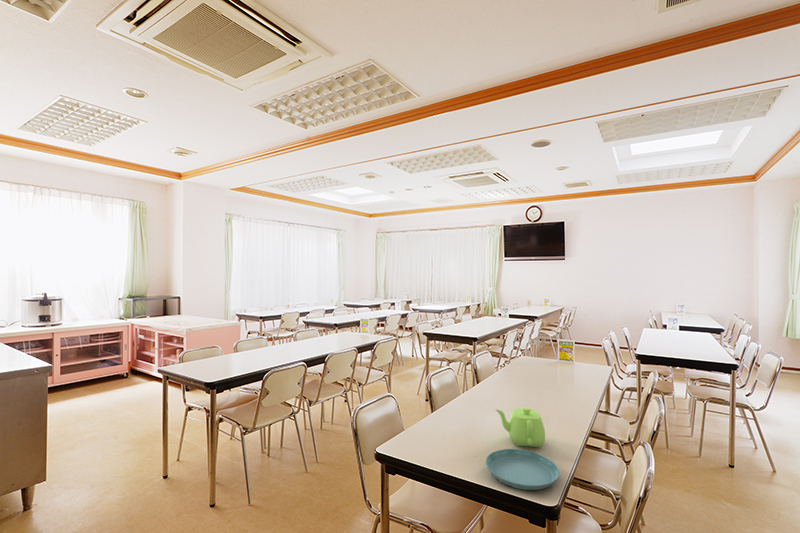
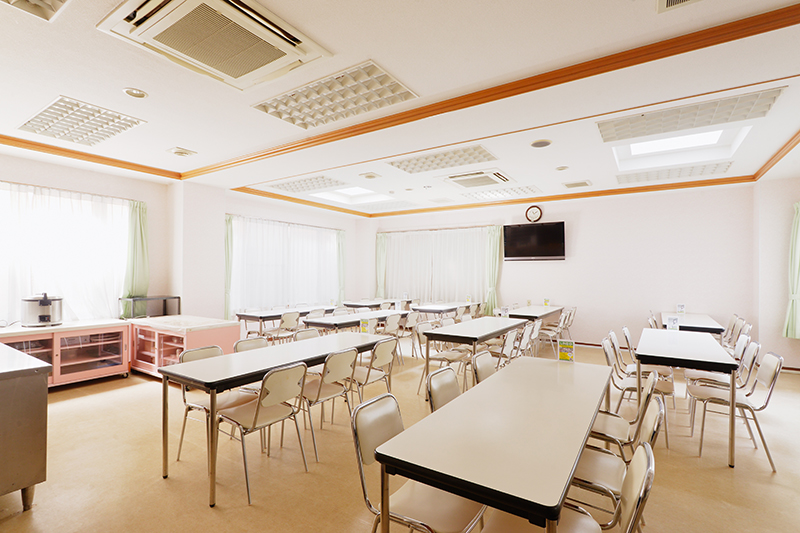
- saucer [485,448,560,491]
- teapot [495,407,546,448]
